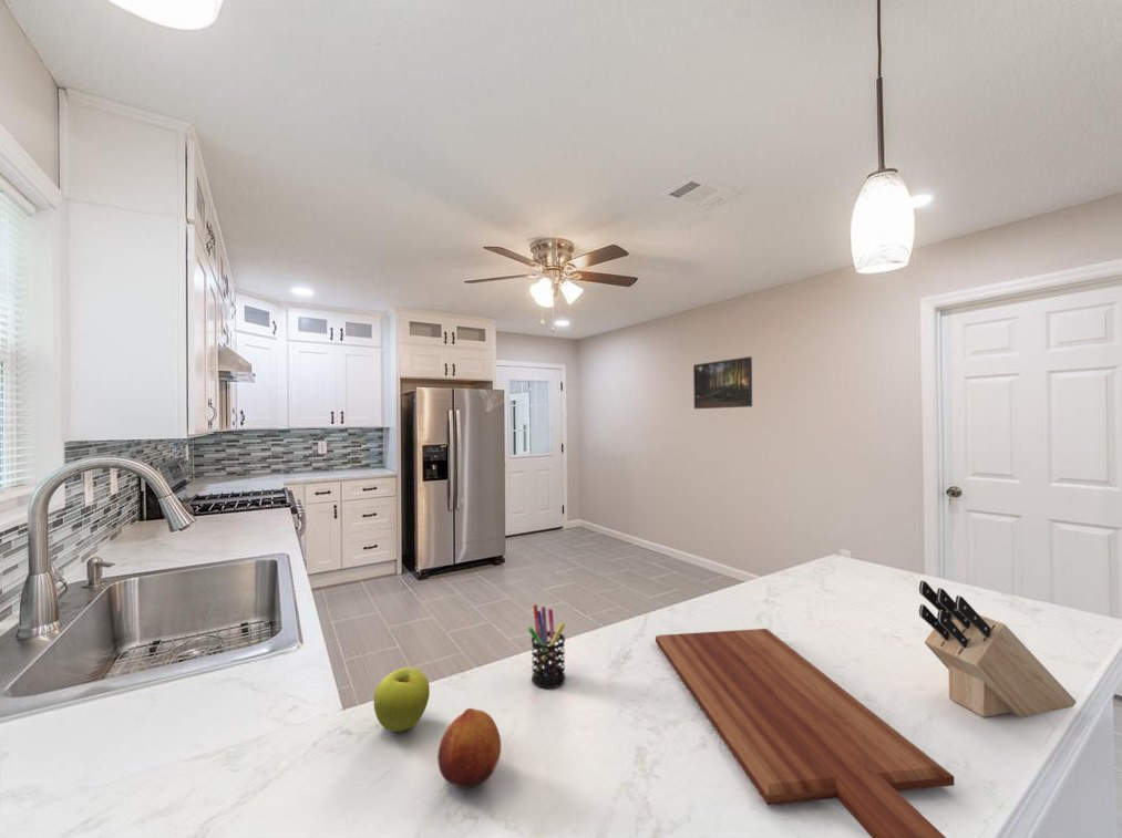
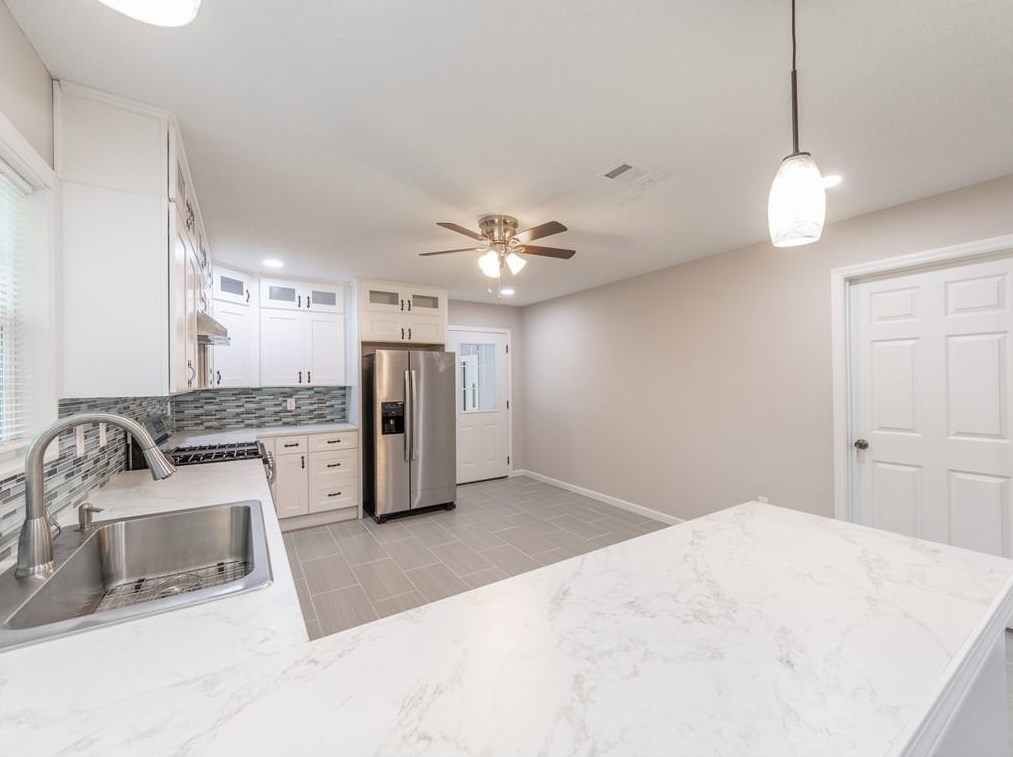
- pen holder [527,603,566,689]
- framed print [692,355,753,410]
- fruit [373,666,431,733]
- cutting board [655,628,955,838]
- fruit [436,707,502,789]
- knife block [918,579,1078,718]
